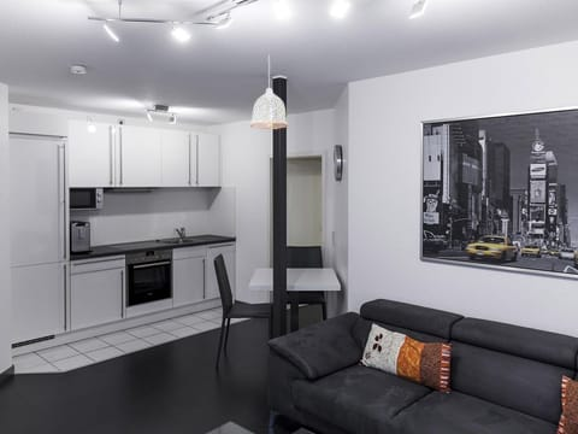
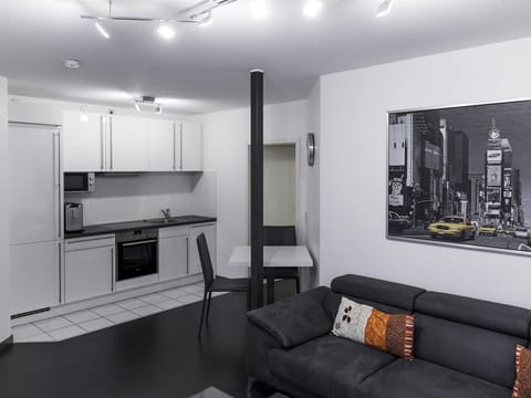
- pendant lamp [249,53,289,130]
